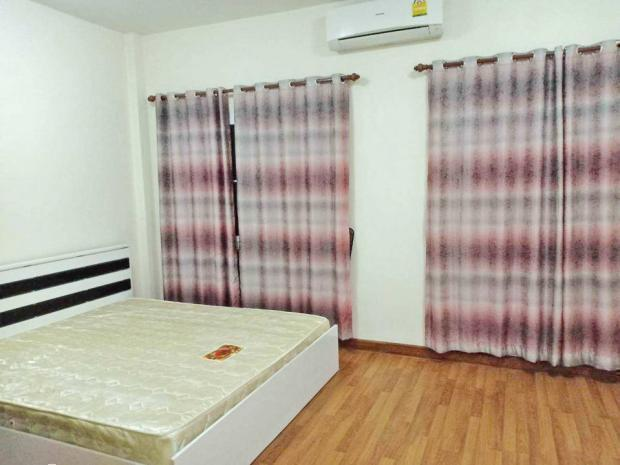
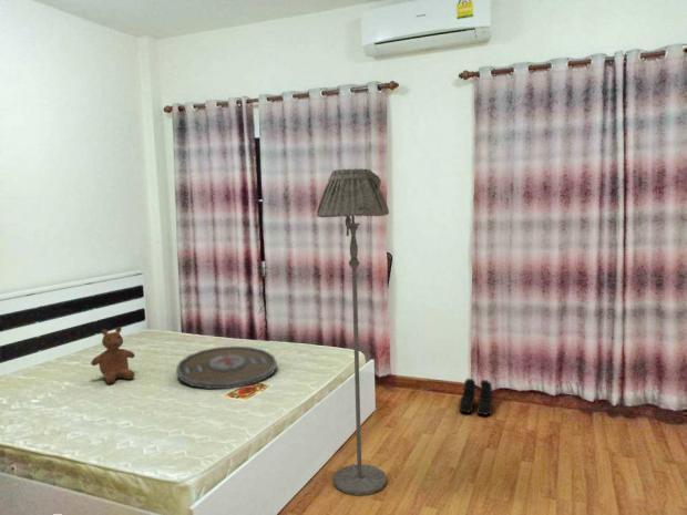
+ boots [458,378,494,416]
+ floor lamp [316,167,390,496]
+ serving tray [175,346,278,390]
+ teddy bear [90,326,136,384]
